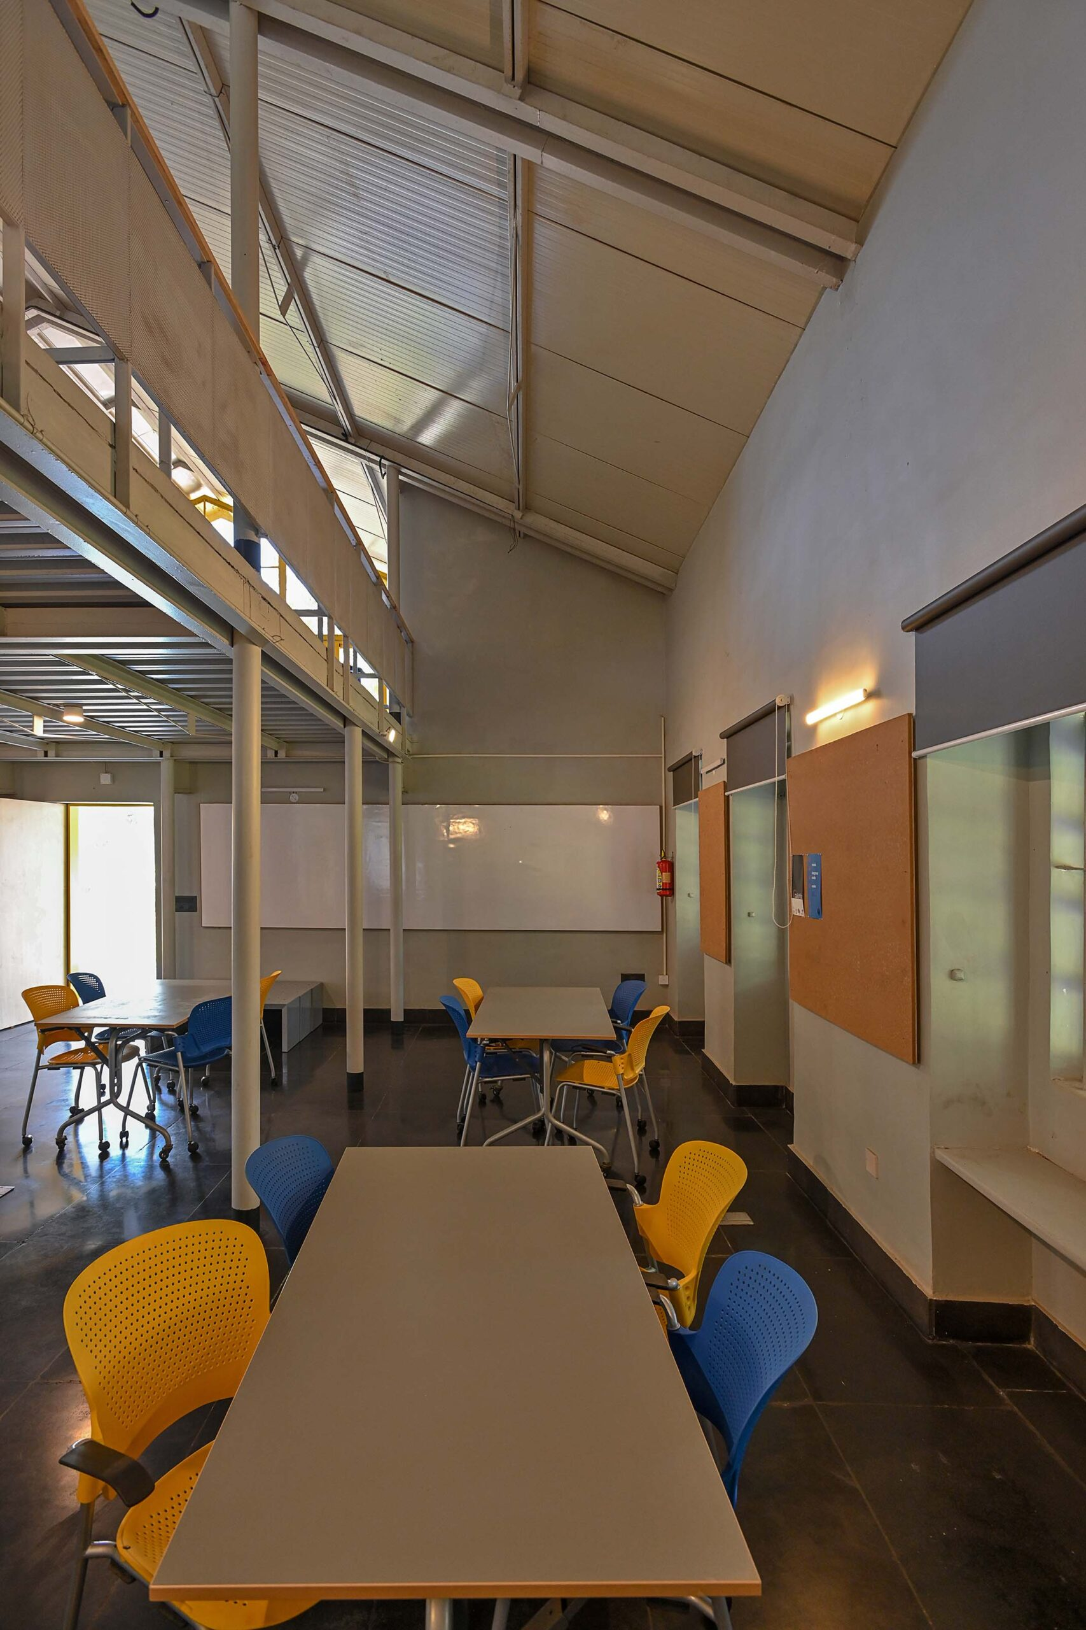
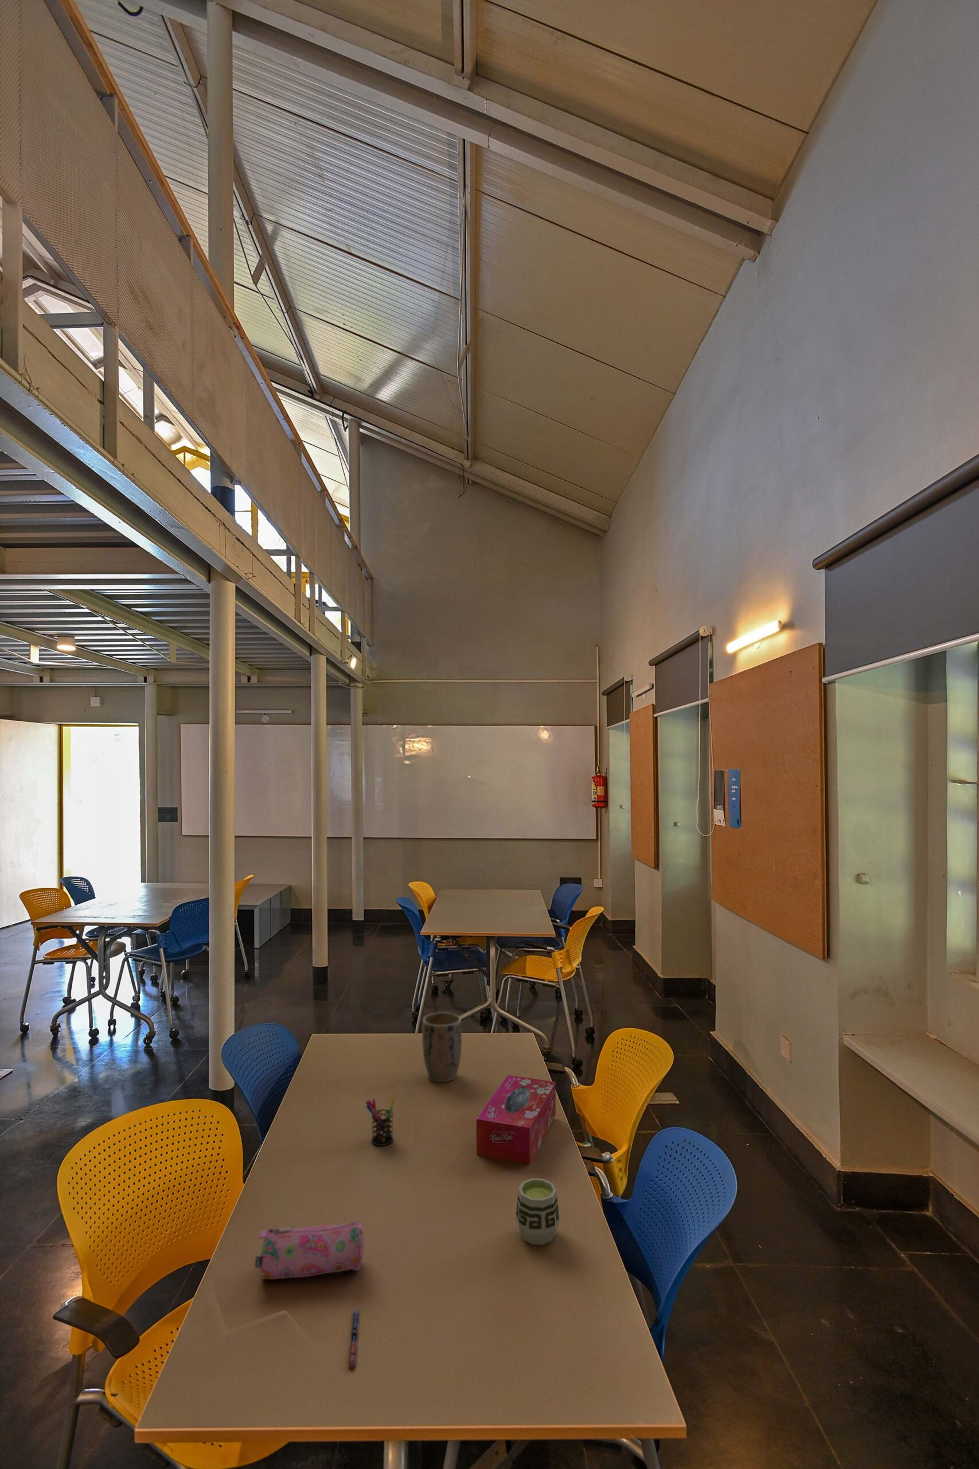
+ pen holder [365,1095,397,1147]
+ cup [515,1177,561,1246]
+ plant pot [422,1012,462,1083]
+ pencil case [255,1221,365,1280]
+ pen [347,1307,361,1370]
+ tissue box [476,1074,556,1165]
